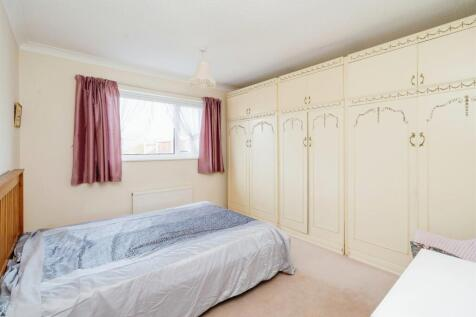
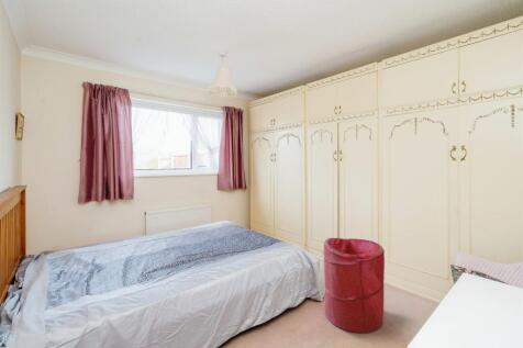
+ laundry hamper [322,237,386,334]
